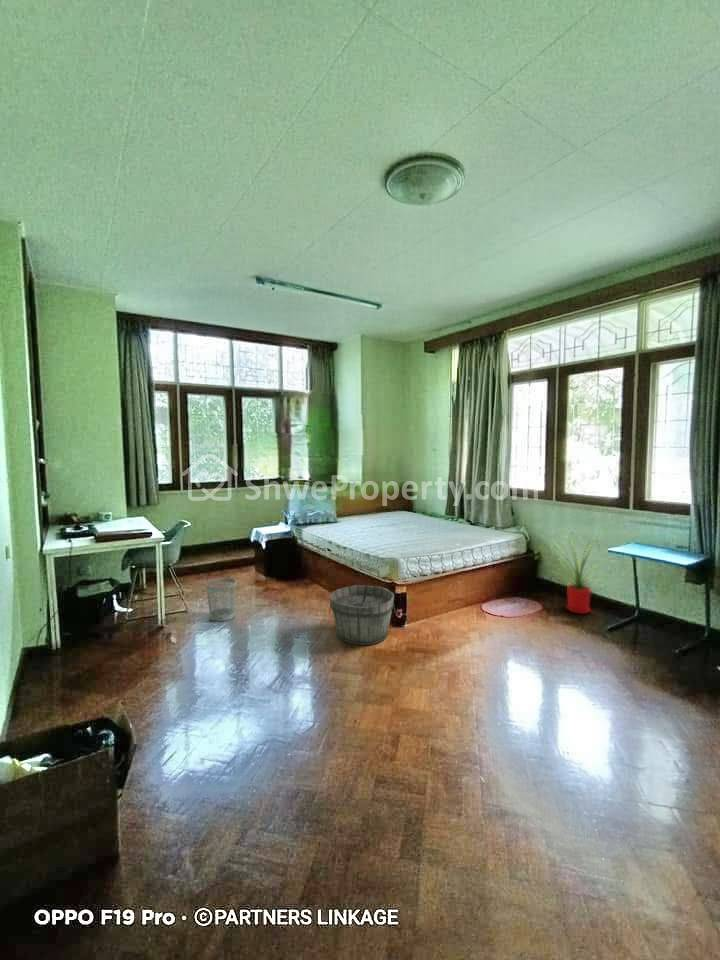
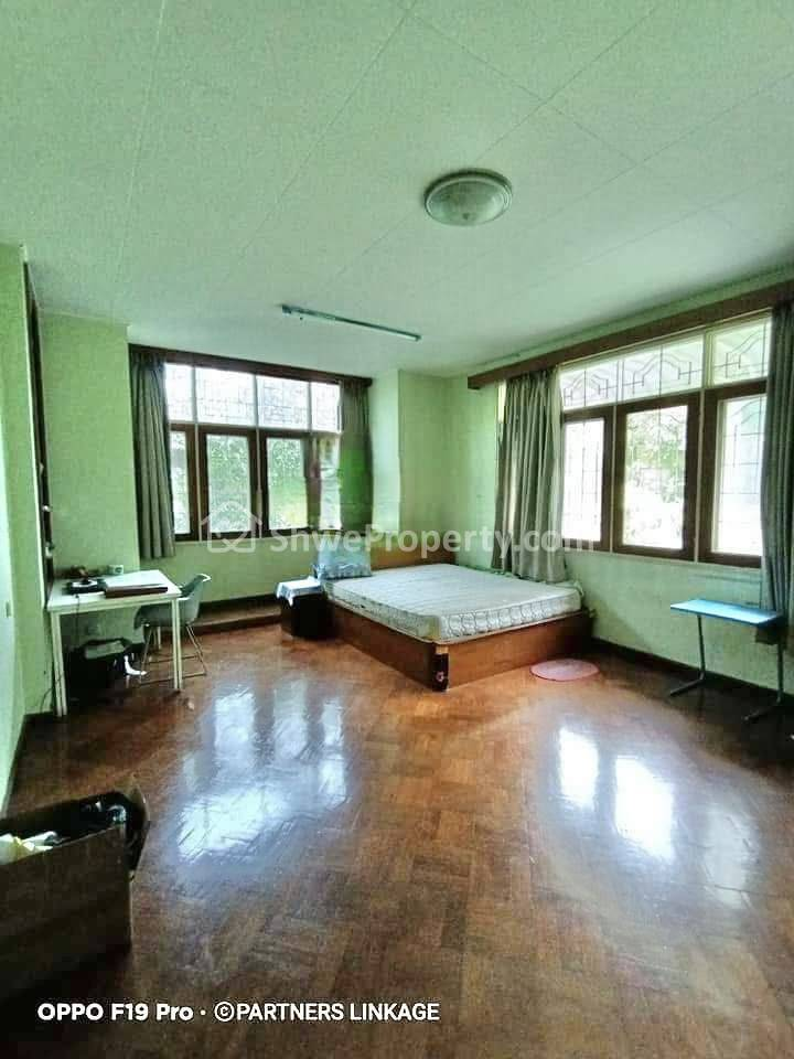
- wastebasket [205,577,237,622]
- wooden bucket [328,580,396,646]
- house plant [548,533,608,615]
